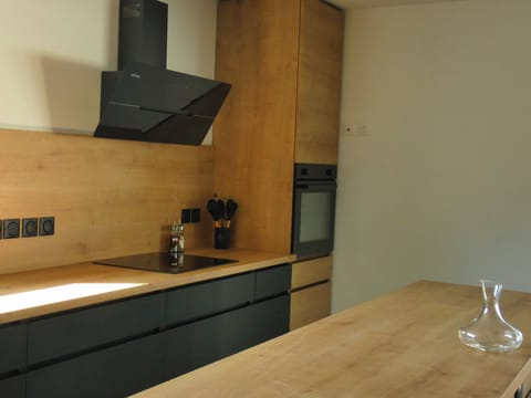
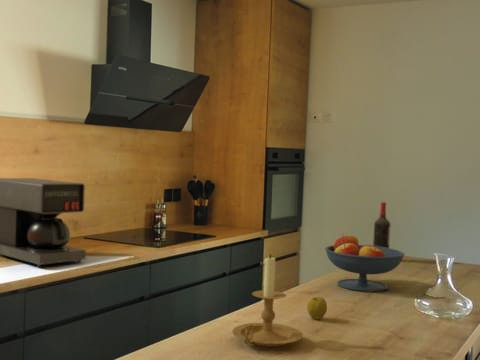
+ apple [306,296,328,321]
+ fruit bowl [324,233,406,292]
+ candle holder [231,253,304,348]
+ wine bottle [372,201,391,248]
+ coffee maker [0,177,87,268]
